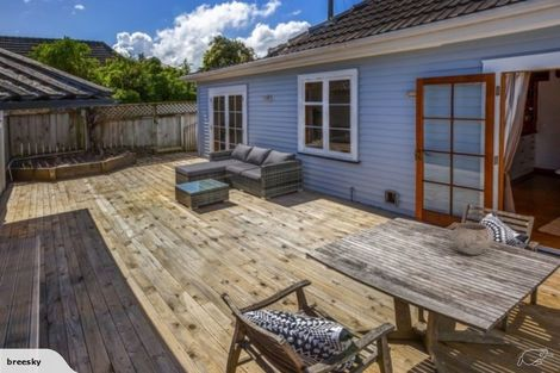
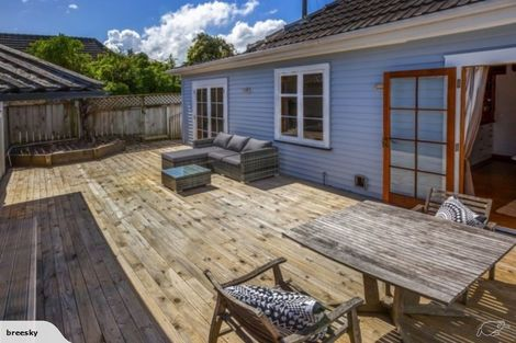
- ceramic pot [450,222,494,256]
